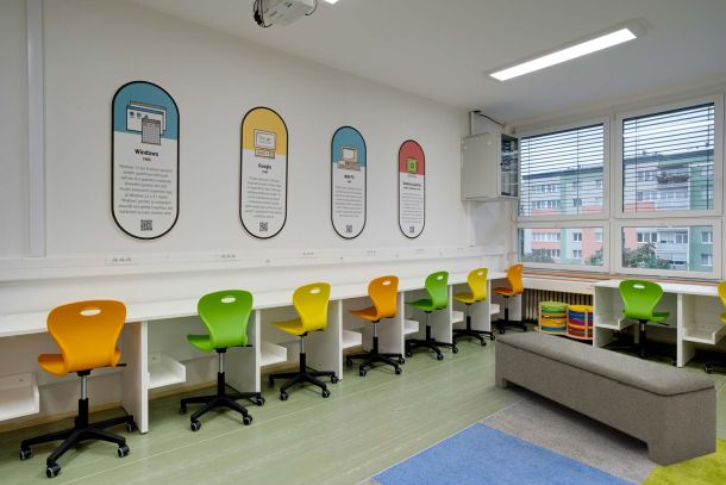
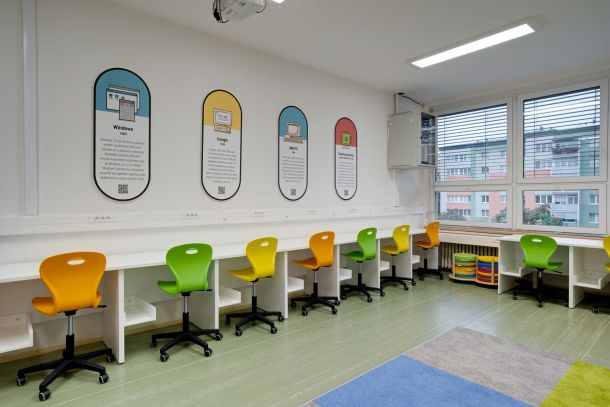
- bench [494,330,718,467]
